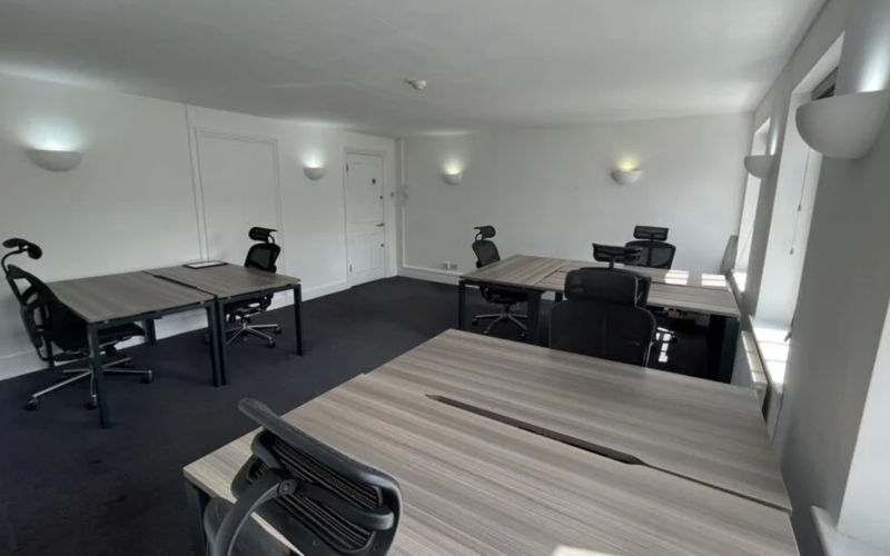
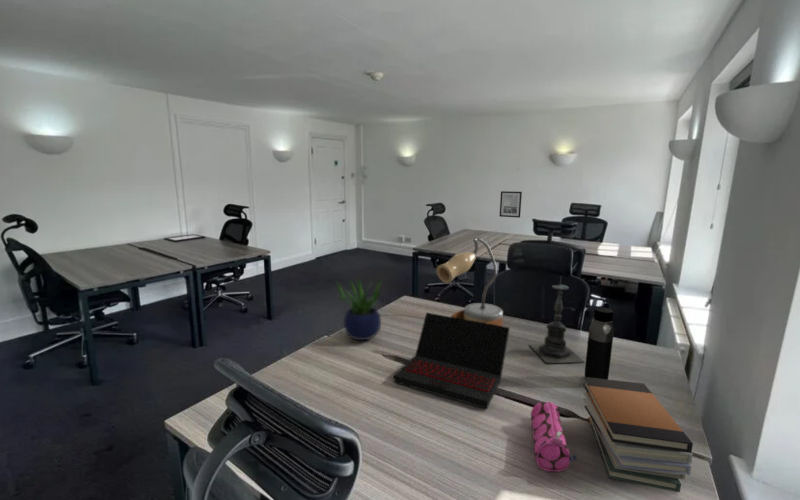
+ wall art [499,190,523,219]
+ book stack [582,376,694,493]
+ laptop [393,311,511,410]
+ table lamp [435,236,504,326]
+ pencil case [530,401,578,473]
+ potted plant [335,272,383,341]
+ candle holder [529,277,586,364]
+ water bottle [584,306,615,379]
